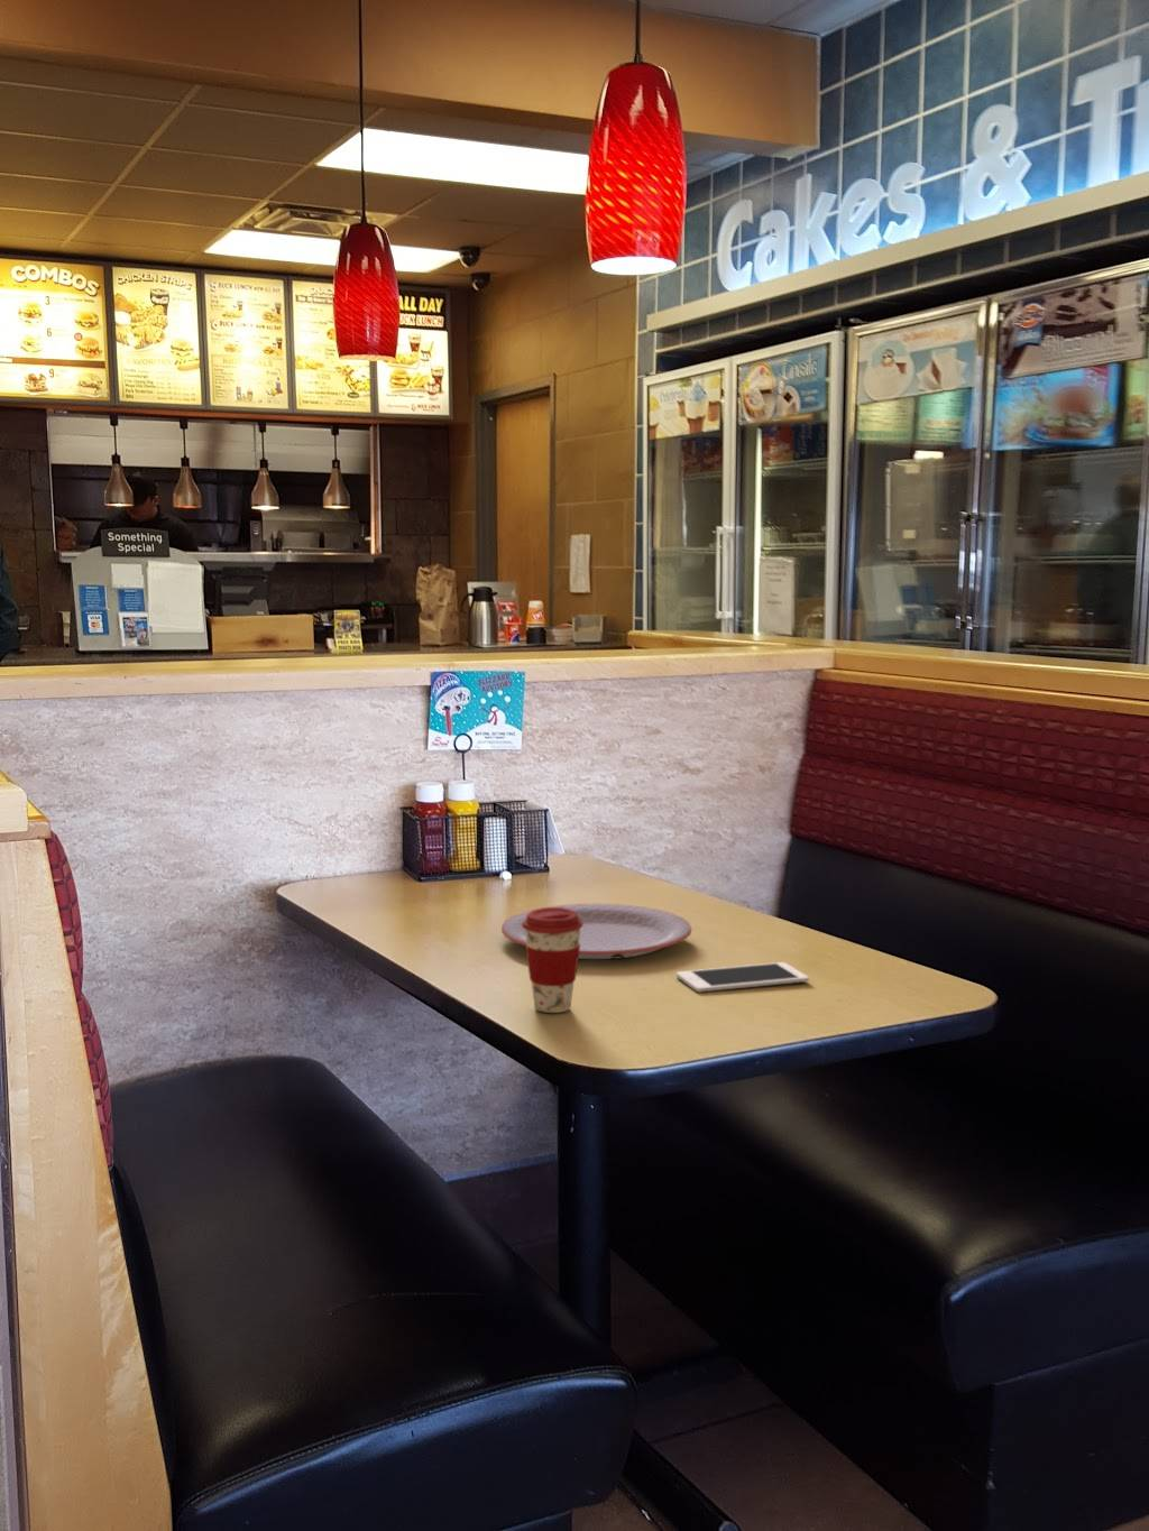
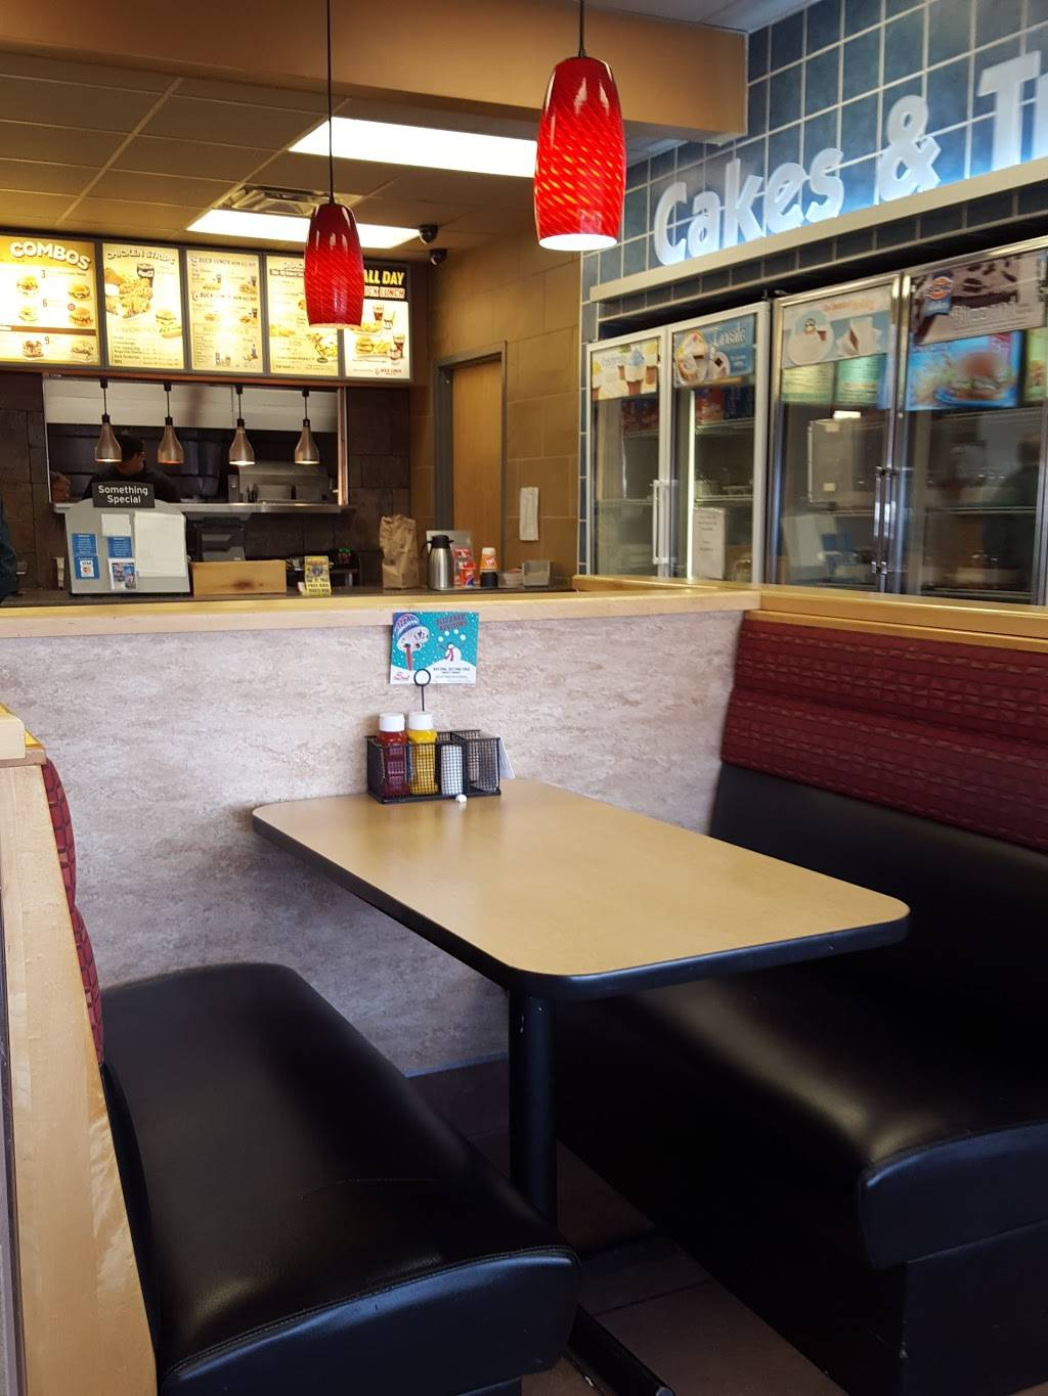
- coffee cup [521,906,583,1013]
- plate [501,902,693,960]
- cell phone [676,962,810,994]
